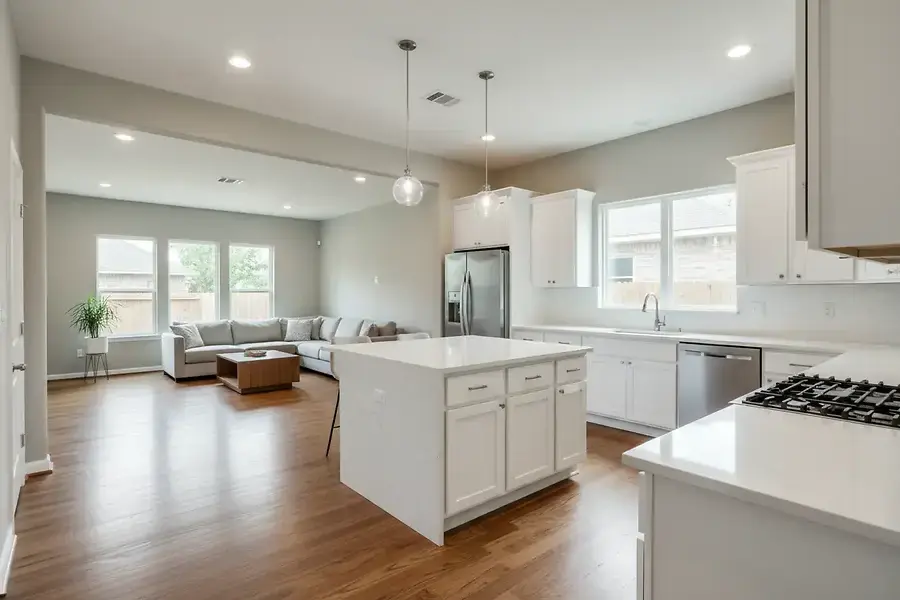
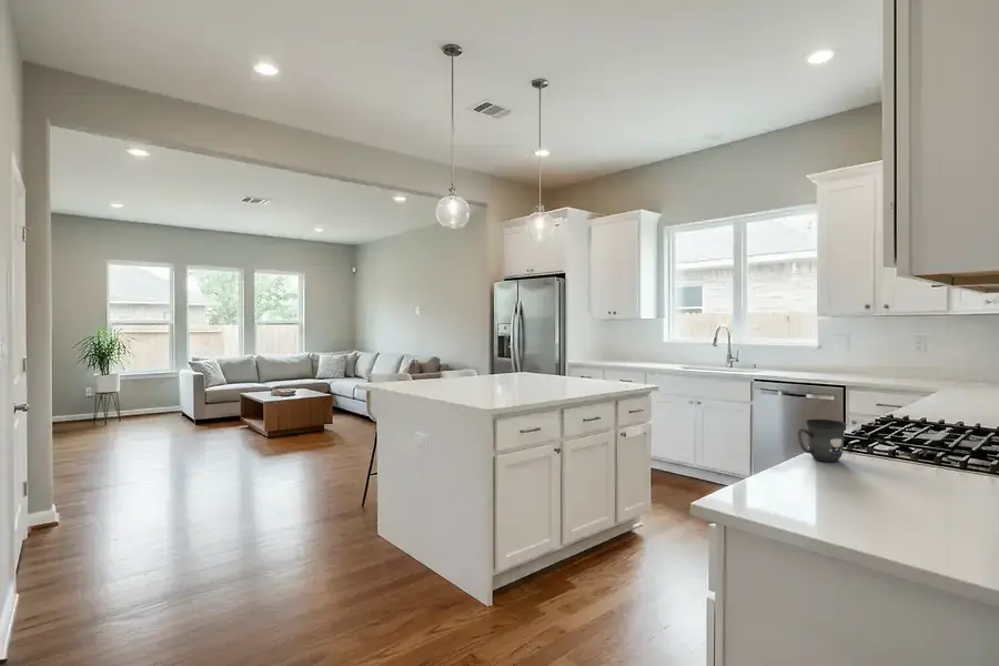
+ mug [797,418,848,463]
